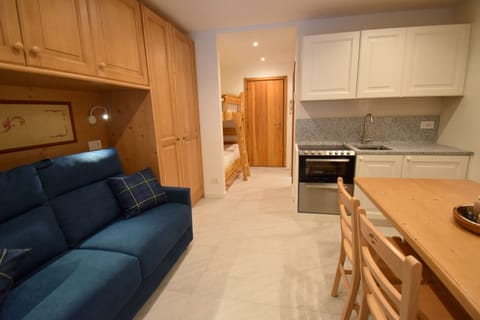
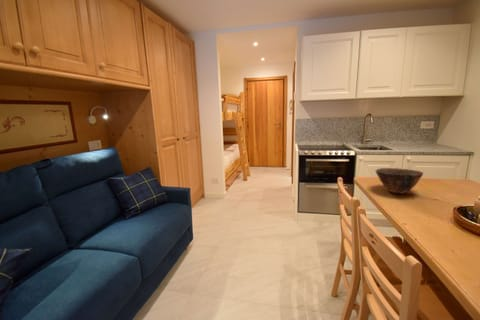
+ bowl [374,167,424,195]
